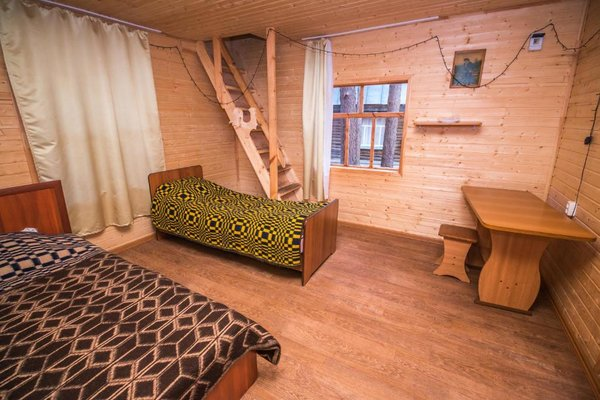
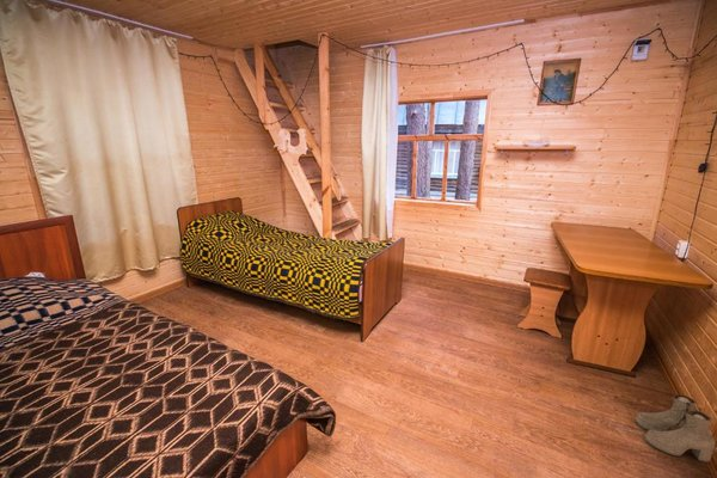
+ boots [635,393,716,464]
